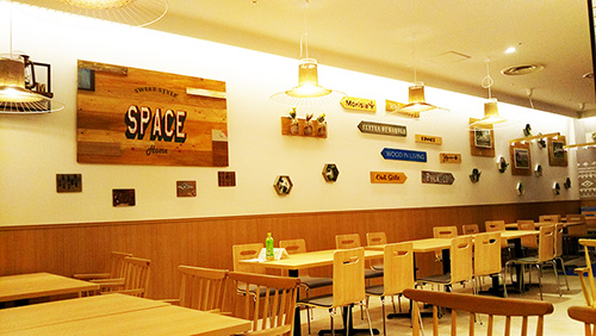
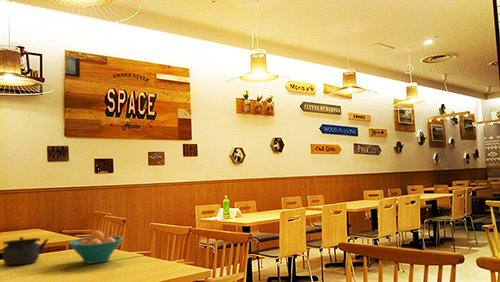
+ kettle [2,236,50,266]
+ fruit bowl [67,229,124,264]
